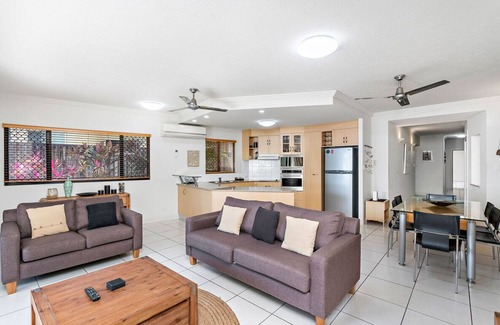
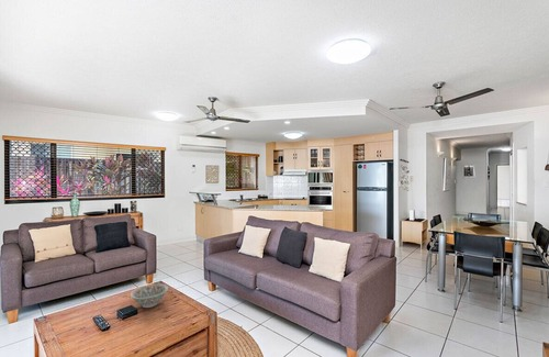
+ decorative bowl [130,283,170,309]
